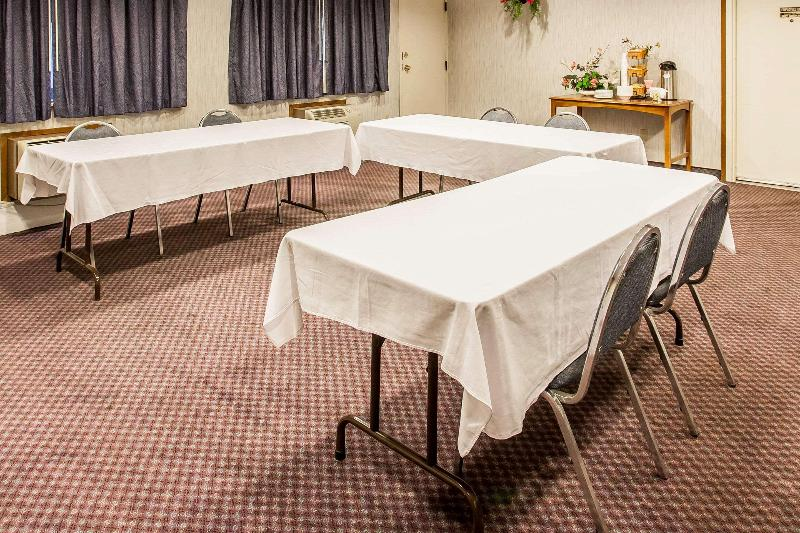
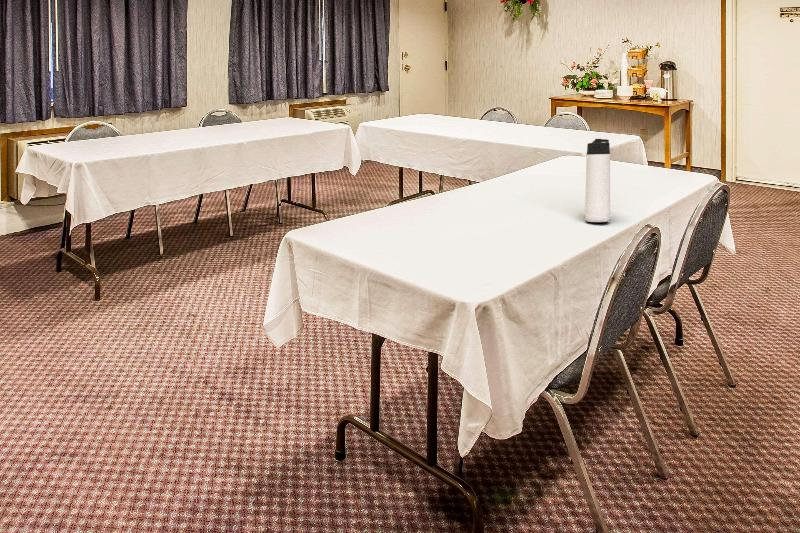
+ thermos bottle [584,138,611,223]
